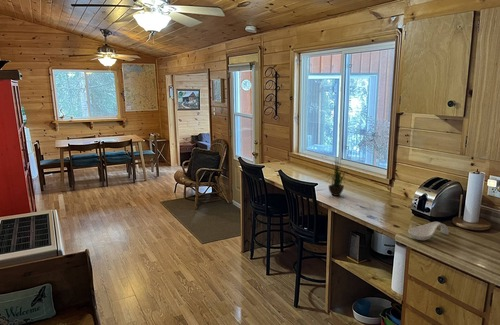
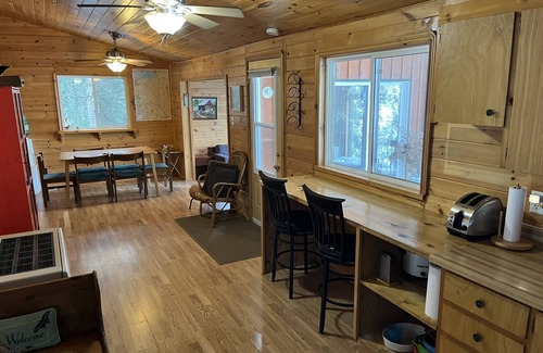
- potted plant [325,157,349,197]
- spoon rest [407,221,450,241]
